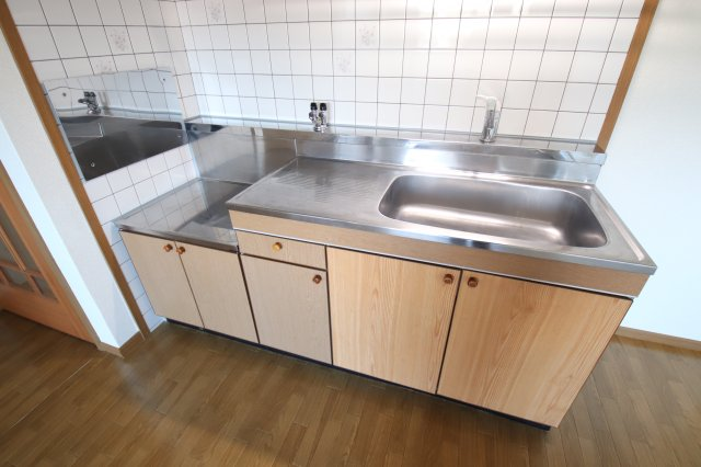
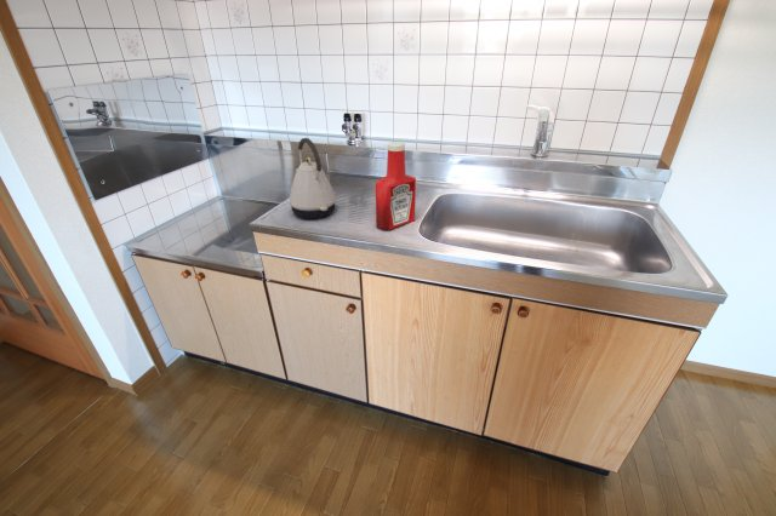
+ kettle [287,137,337,219]
+ soap bottle [375,141,417,231]
